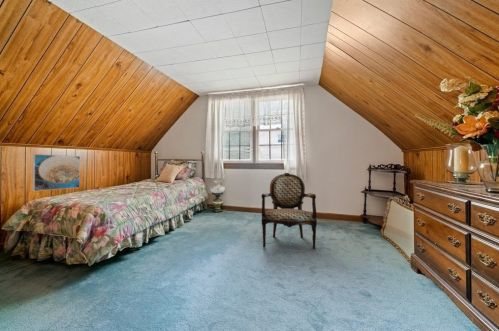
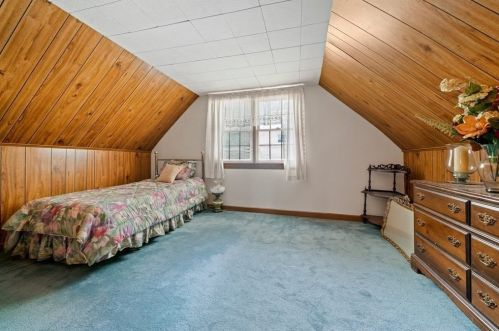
- armchair [261,172,318,250]
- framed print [31,153,81,192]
